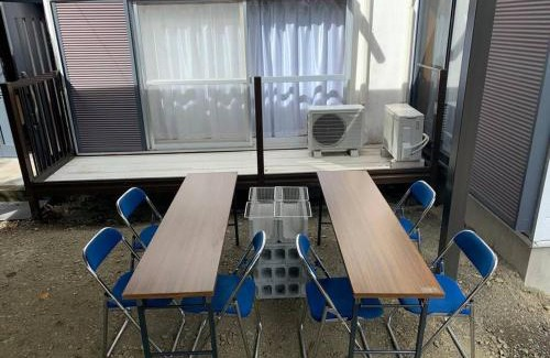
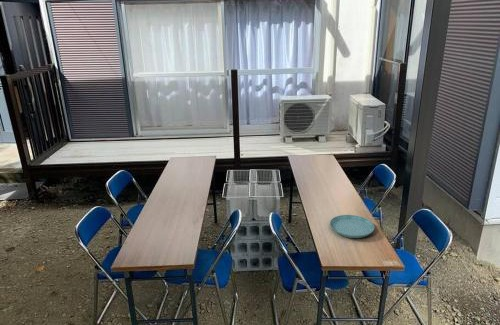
+ saucer [329,214,375,239]
